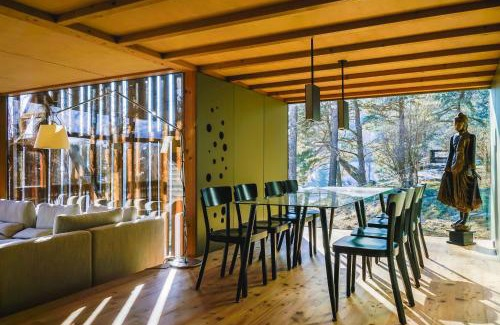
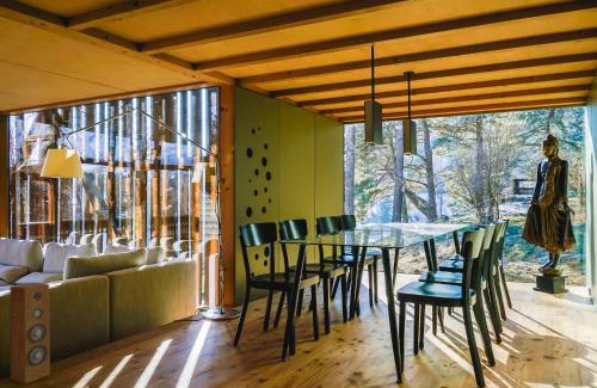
+ speaker [8,281,51,384]
